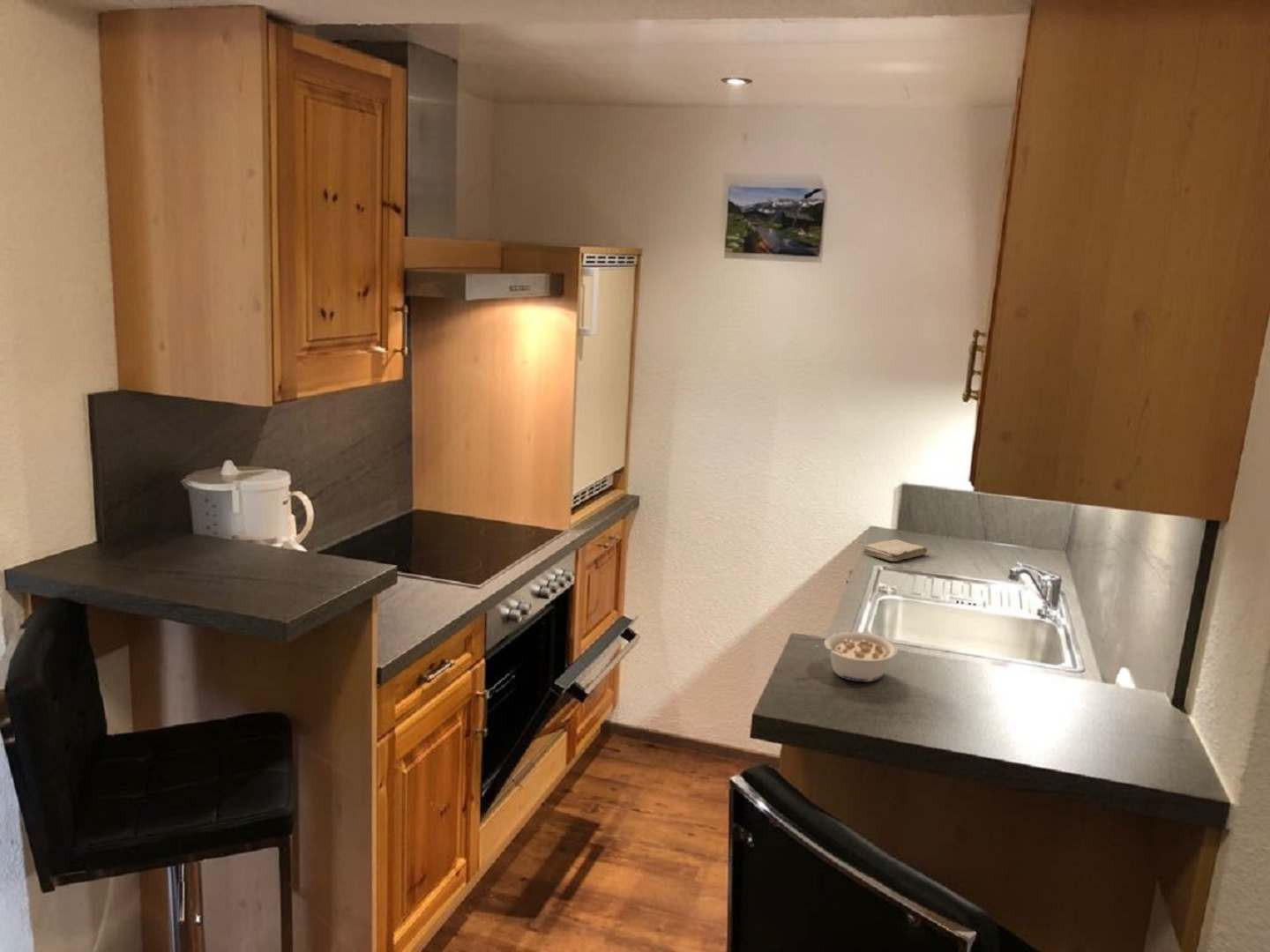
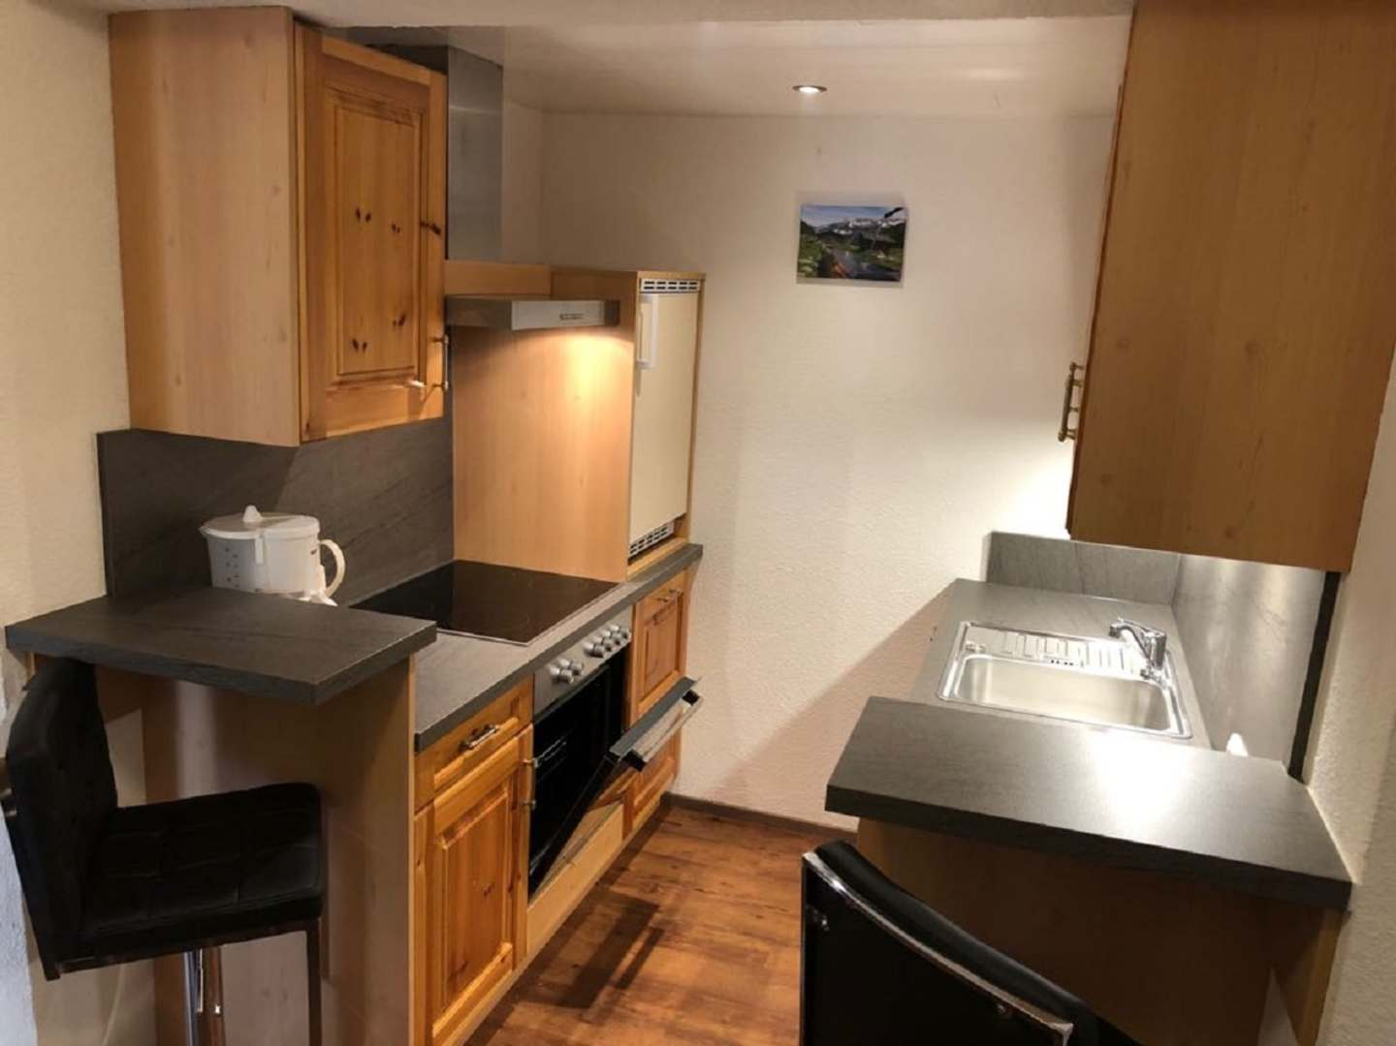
- legume [815,631,899,682]
- washcloth [862,539,928,562]
